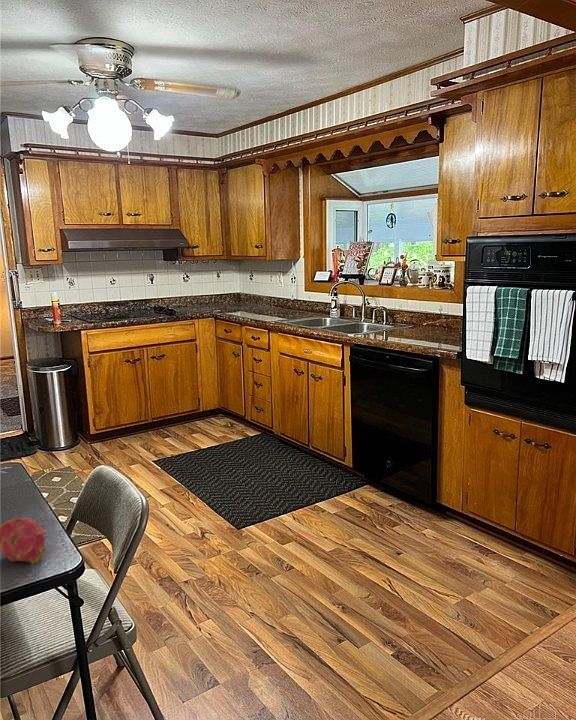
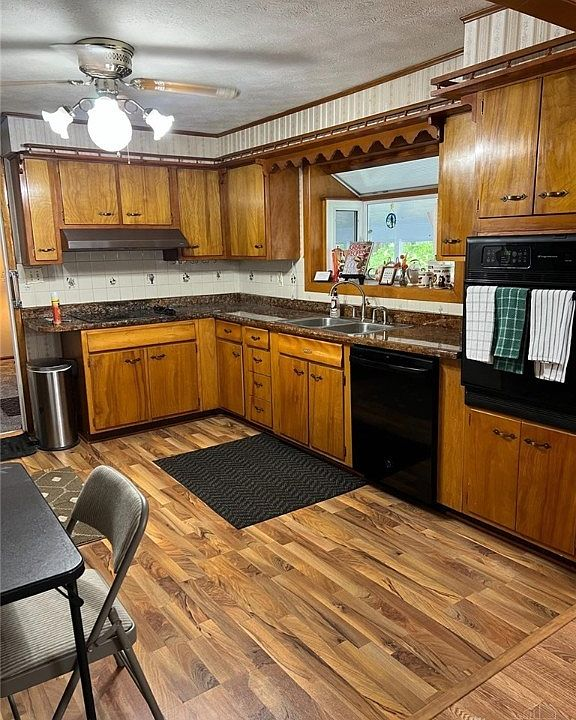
- fruit [0,516,47,565]
